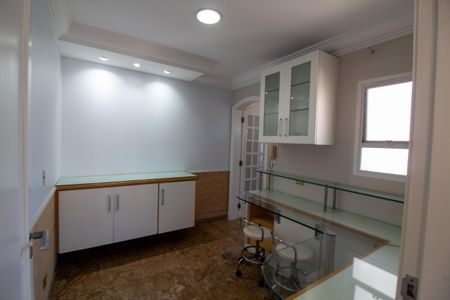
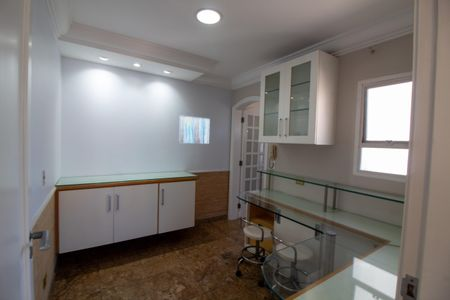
+ wall art [178,114,211,145]
